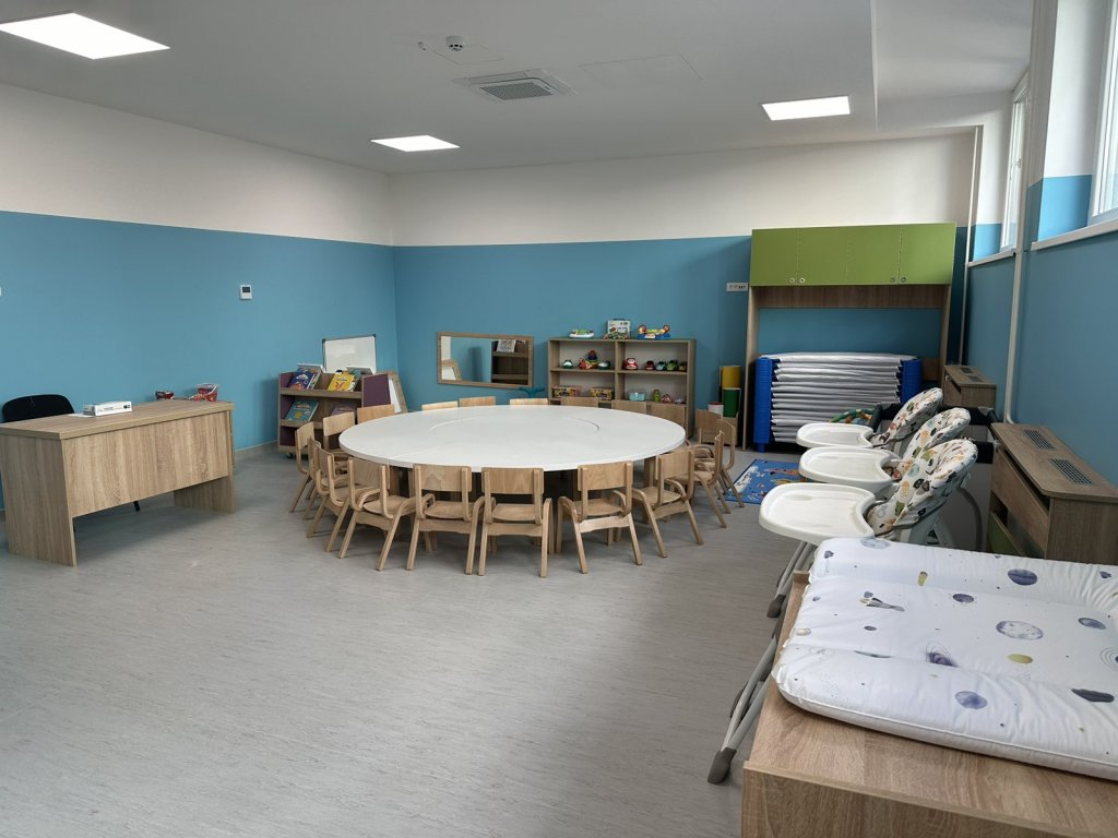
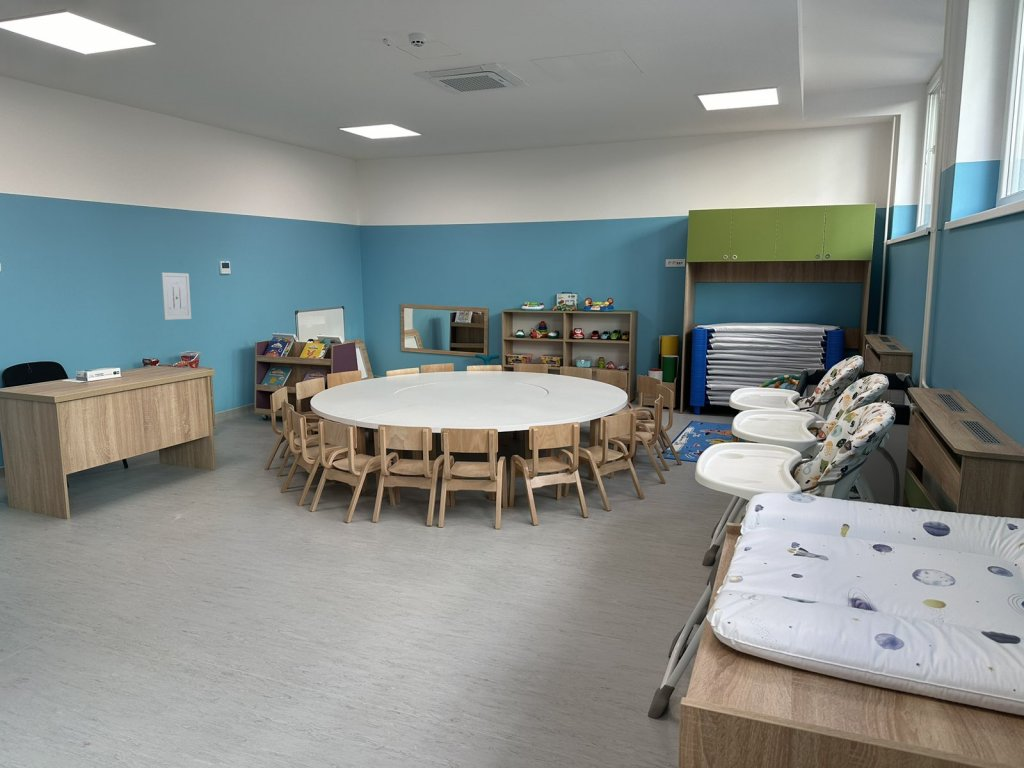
+ wall art [161,272,192,321]
